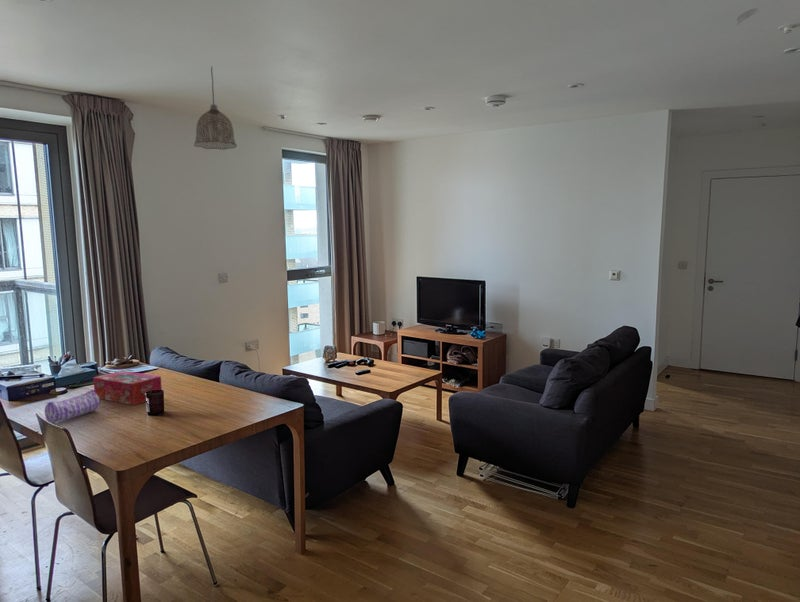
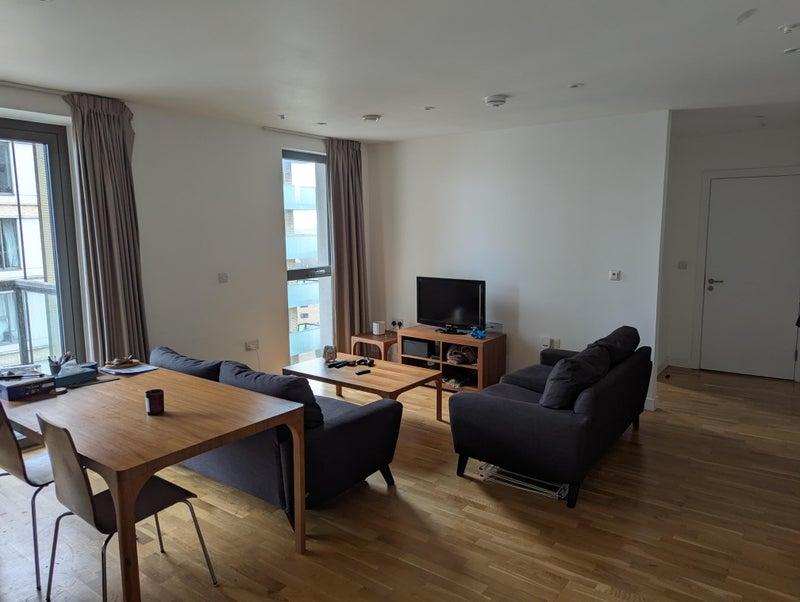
- pencil case [44,389,101,424]
- pendant lamp [193,66,238,151]
- tissue box [92,370,163,406]
